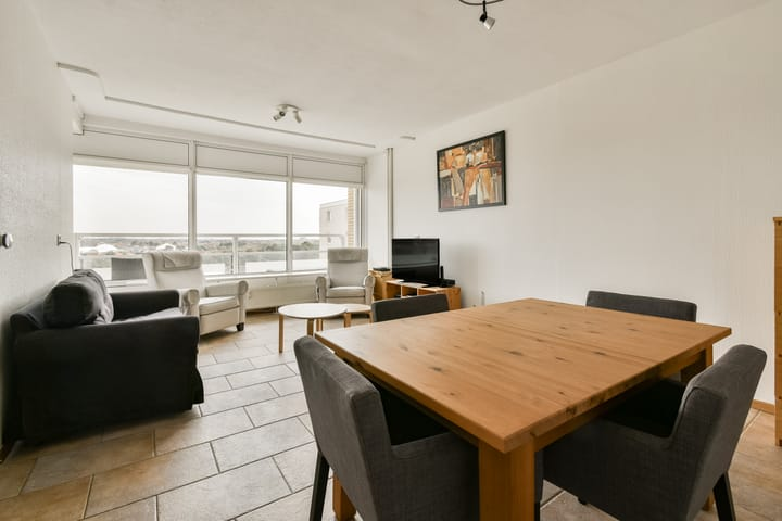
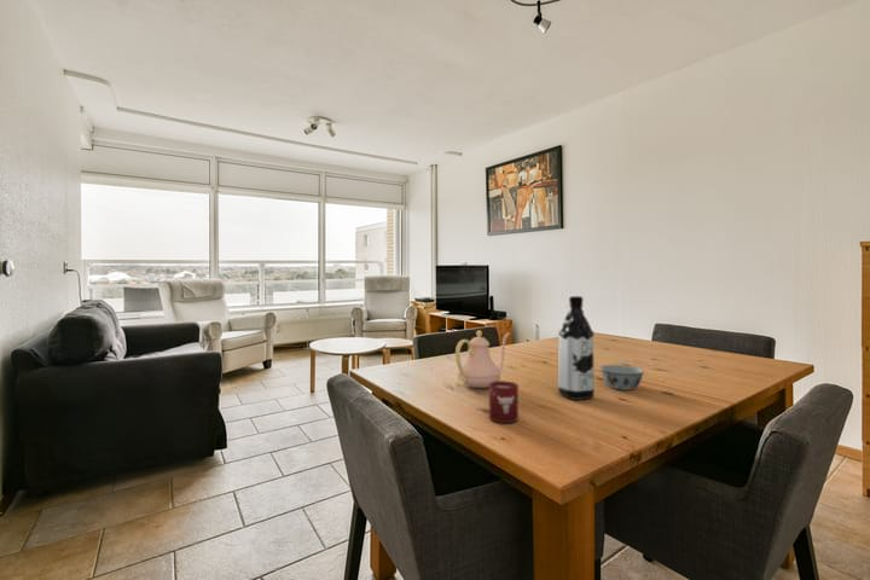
+ teapot [454,329,511,389]
+ bowl [599,364,645,392]
+ cup [488,379,520,424]
+ water bottle [557,295,596,401]
